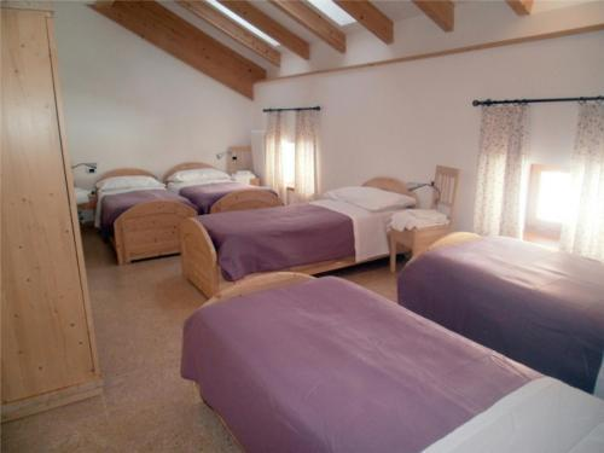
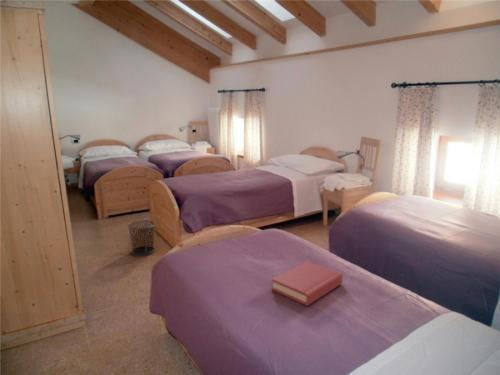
+ waste bin [126,219,156,256]
+ hardback book [271,260,344,307]
